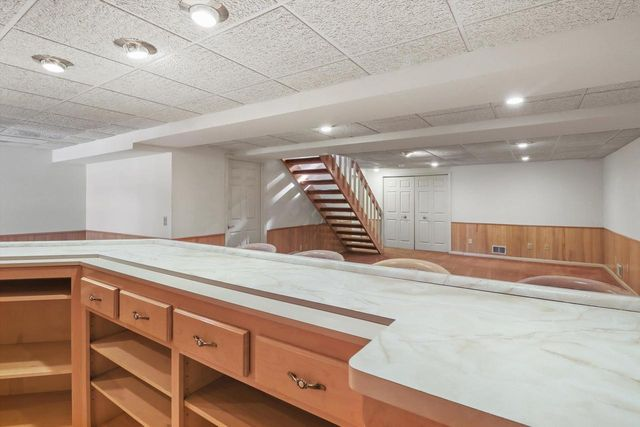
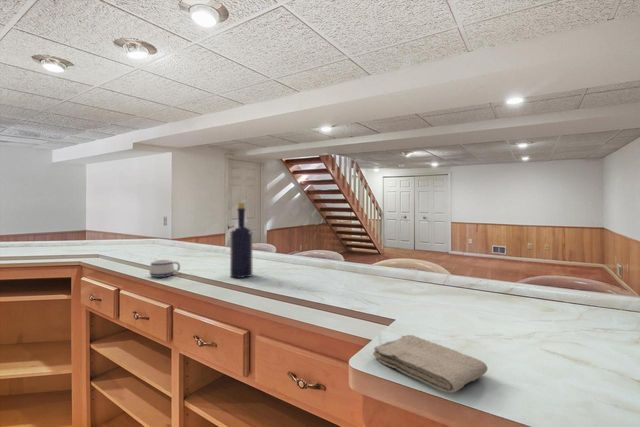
+ bottle [229,202,254,279]
+ mug [149,259,181,278]
+ washcloth [372,334,488,394]
